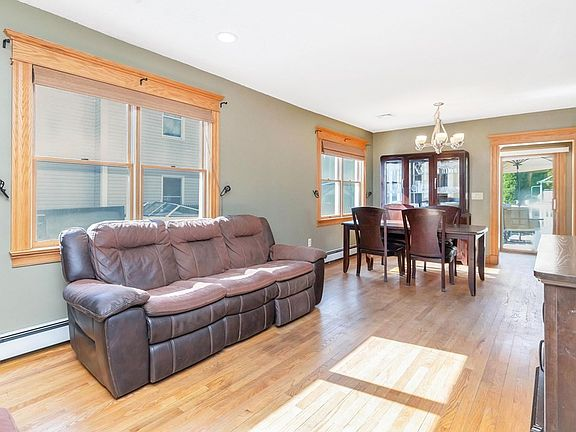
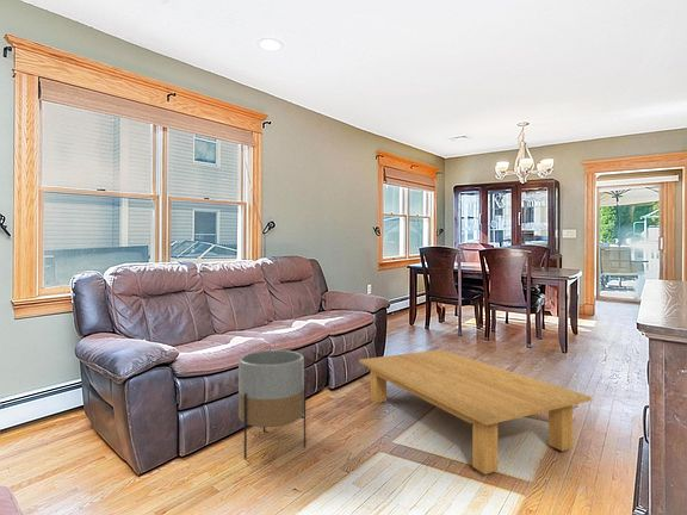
+ coffee table [358,348,593,476]
+ planter [237,349,307,460]
